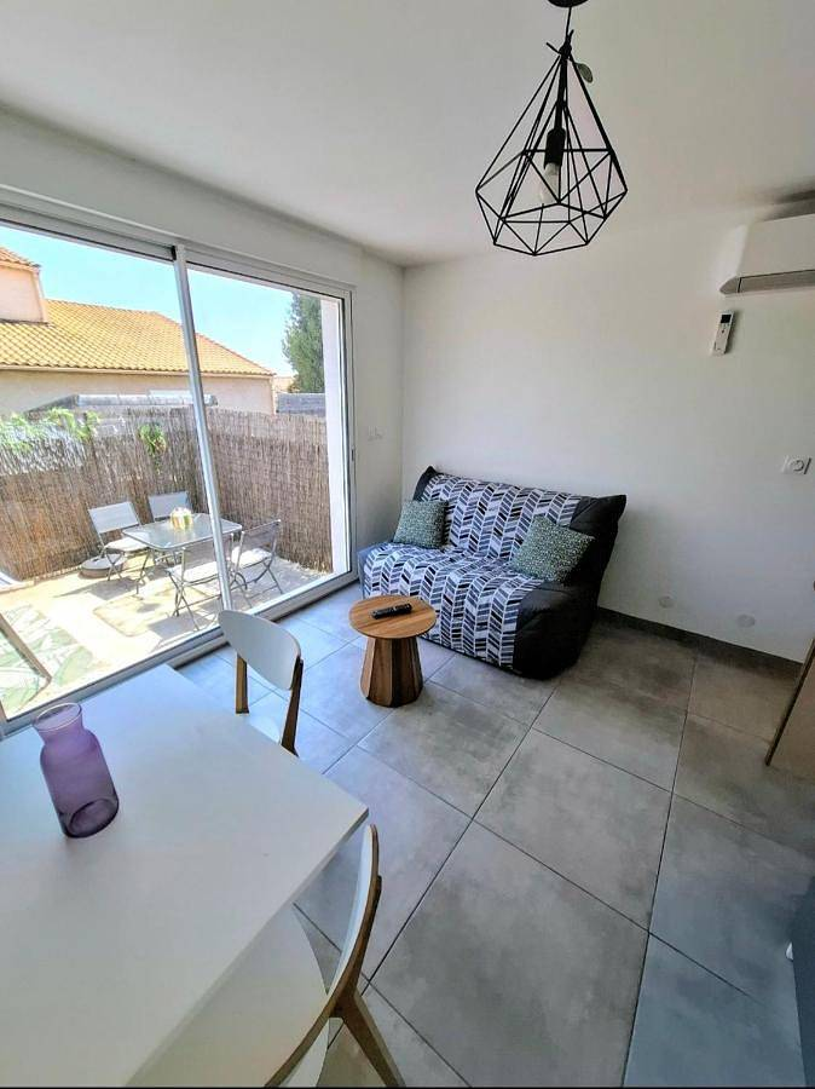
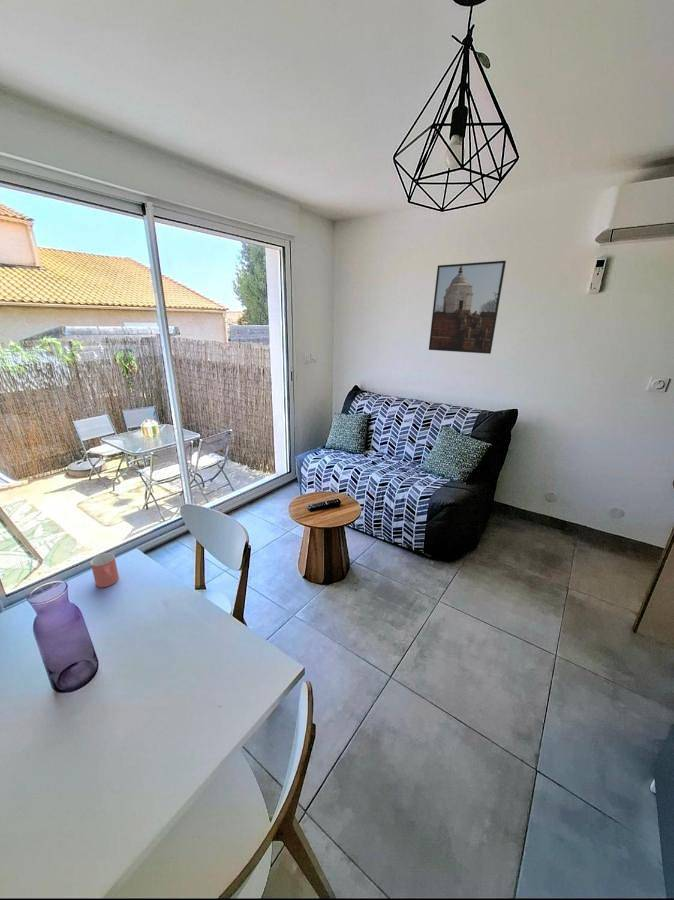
+ cup [90,552,120,588]
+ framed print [428,260,507,355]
